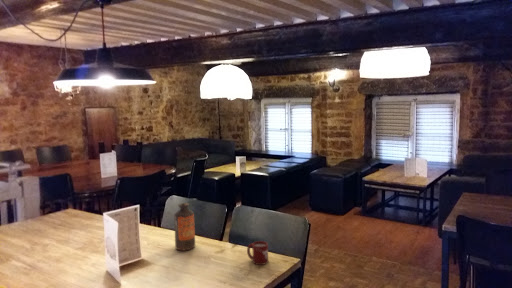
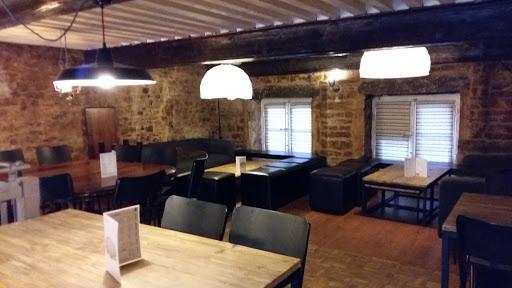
- bottle [173,202,196,252]
- cup [246,240,269,266]
